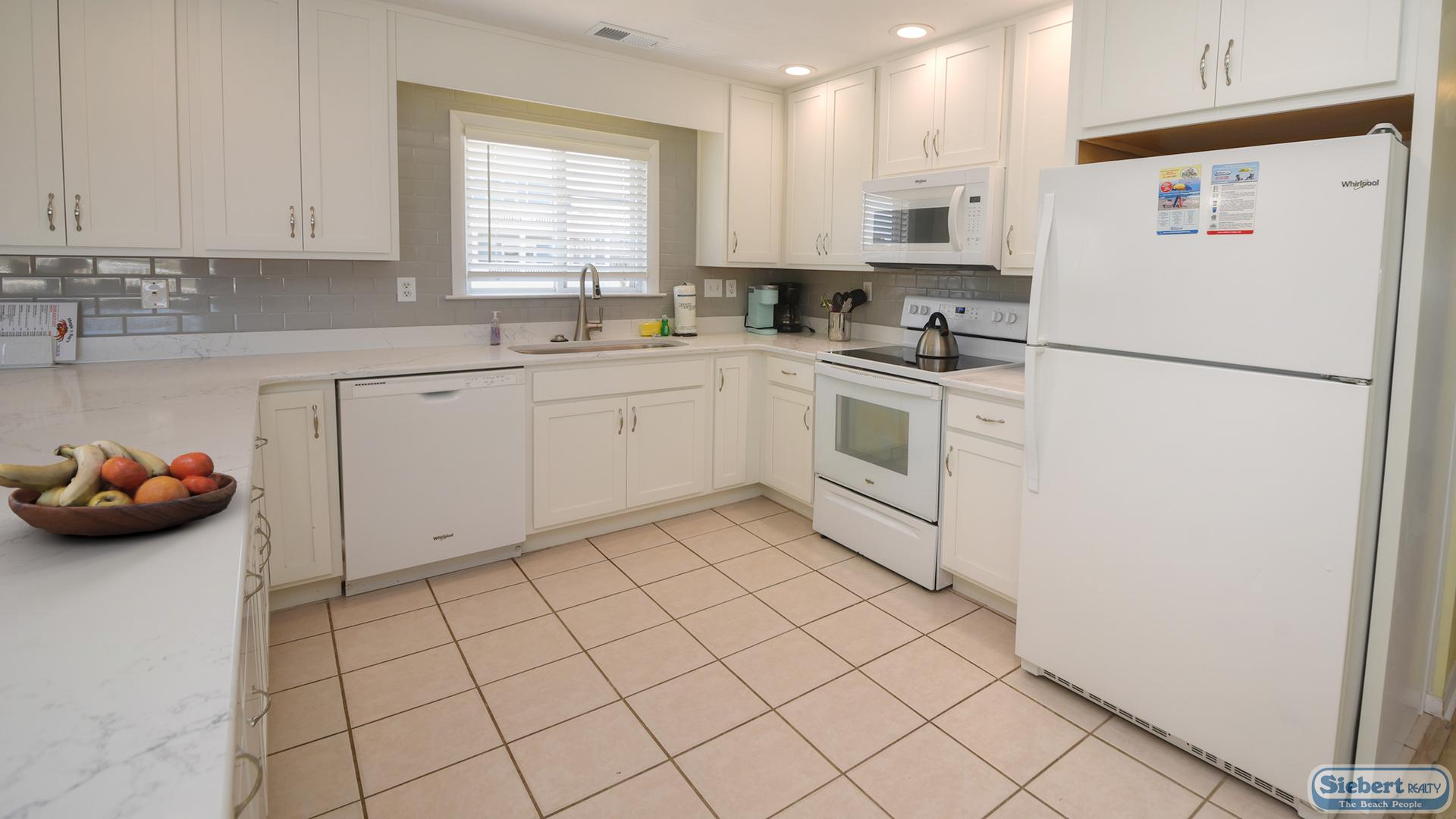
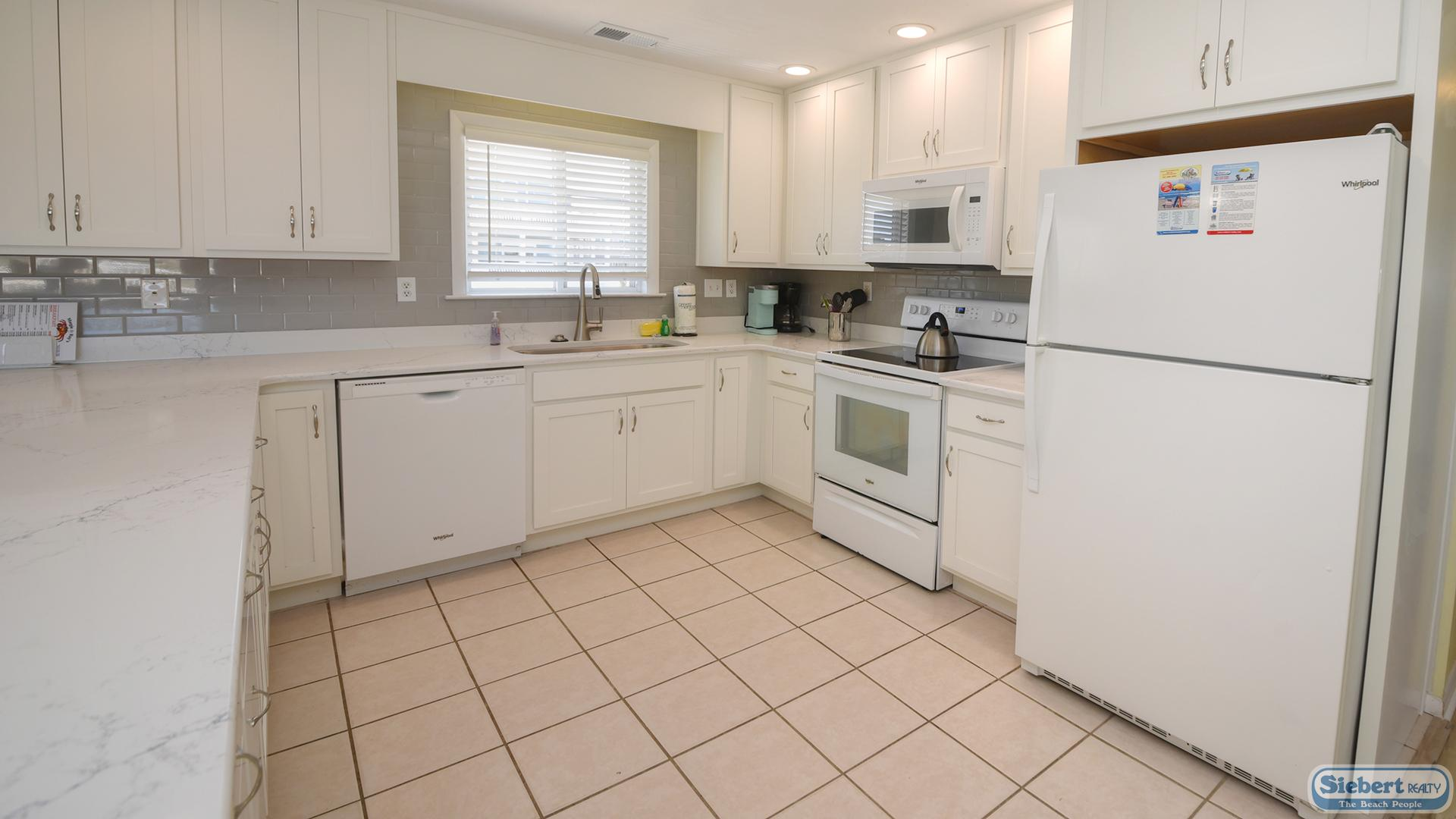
- fruit bowl [0,439,237,537]
